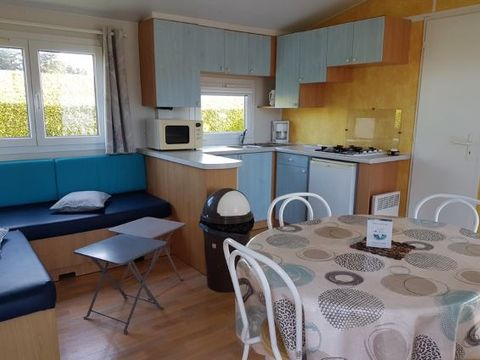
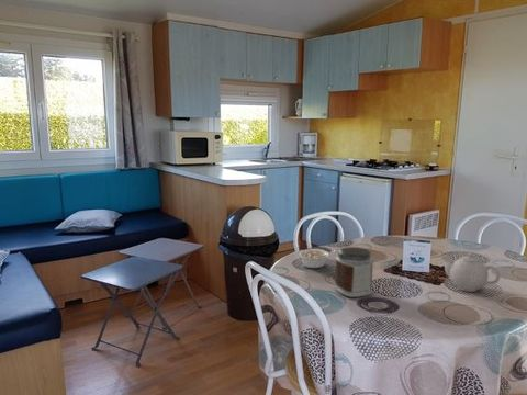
+ teapot [440,251,502,293]
+ jar [334,246,374,298]
+ legume [298,248,337,269]
